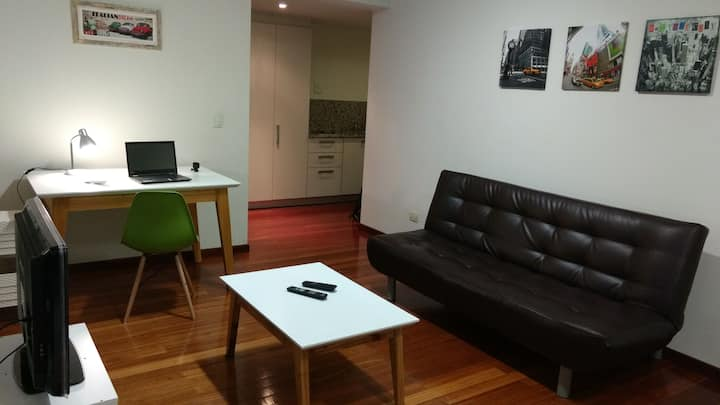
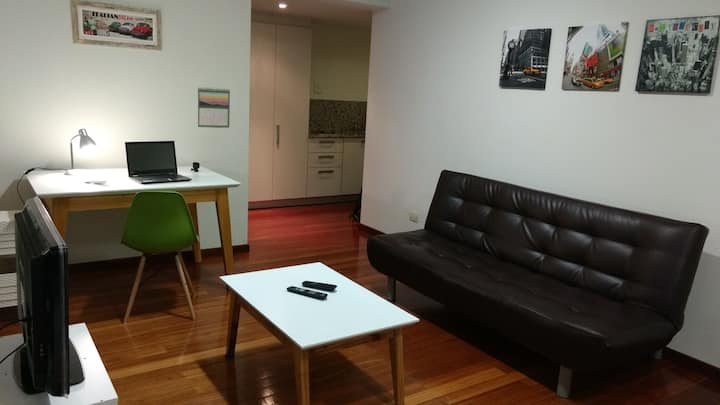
+ calendar [197,86,231,129]
